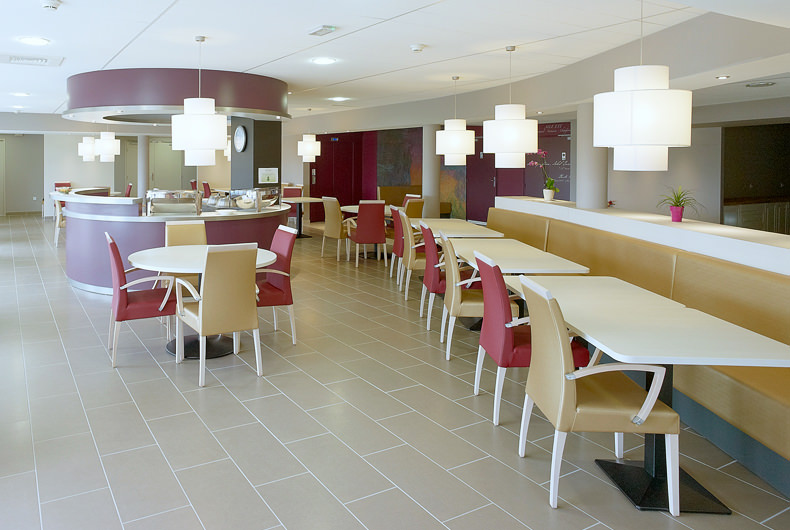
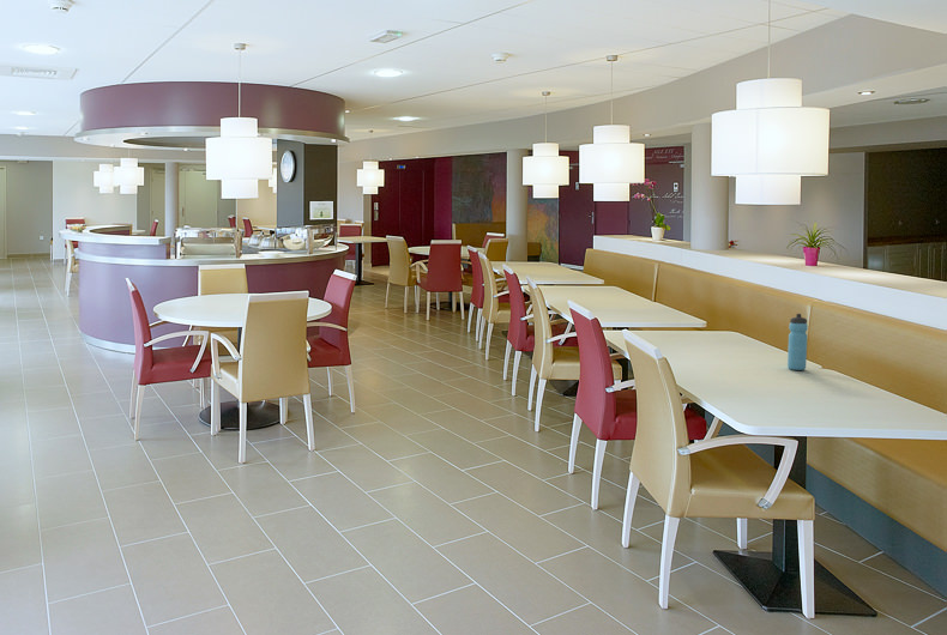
+ water bottle [786,313,809,371]
